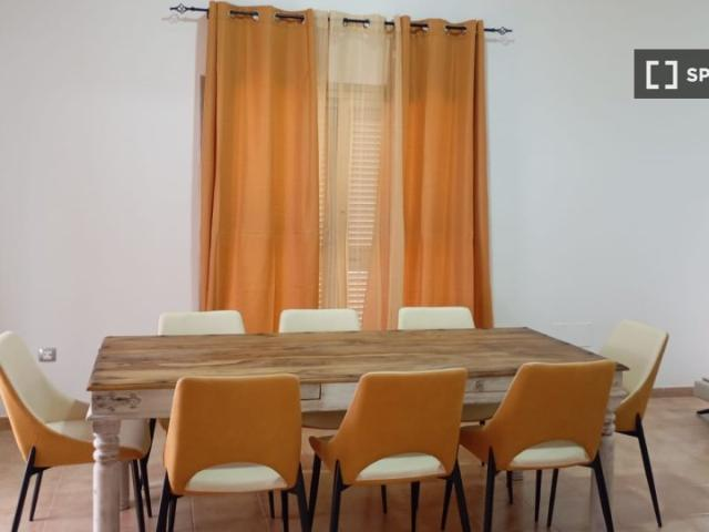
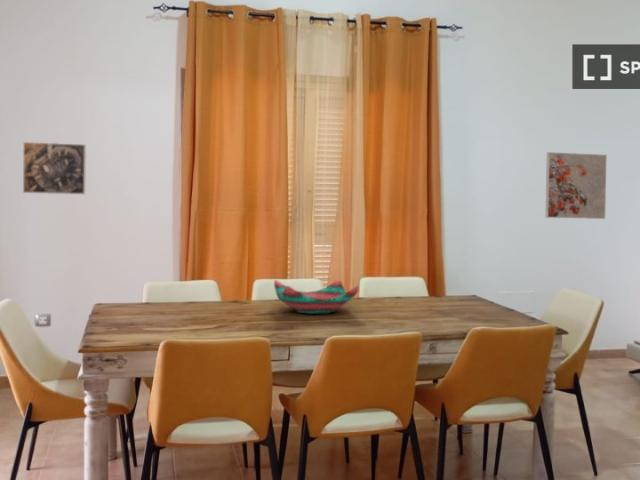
+ decorative bowl [273,279,359,315]
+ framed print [22,141,87,195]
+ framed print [545,151,608,220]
